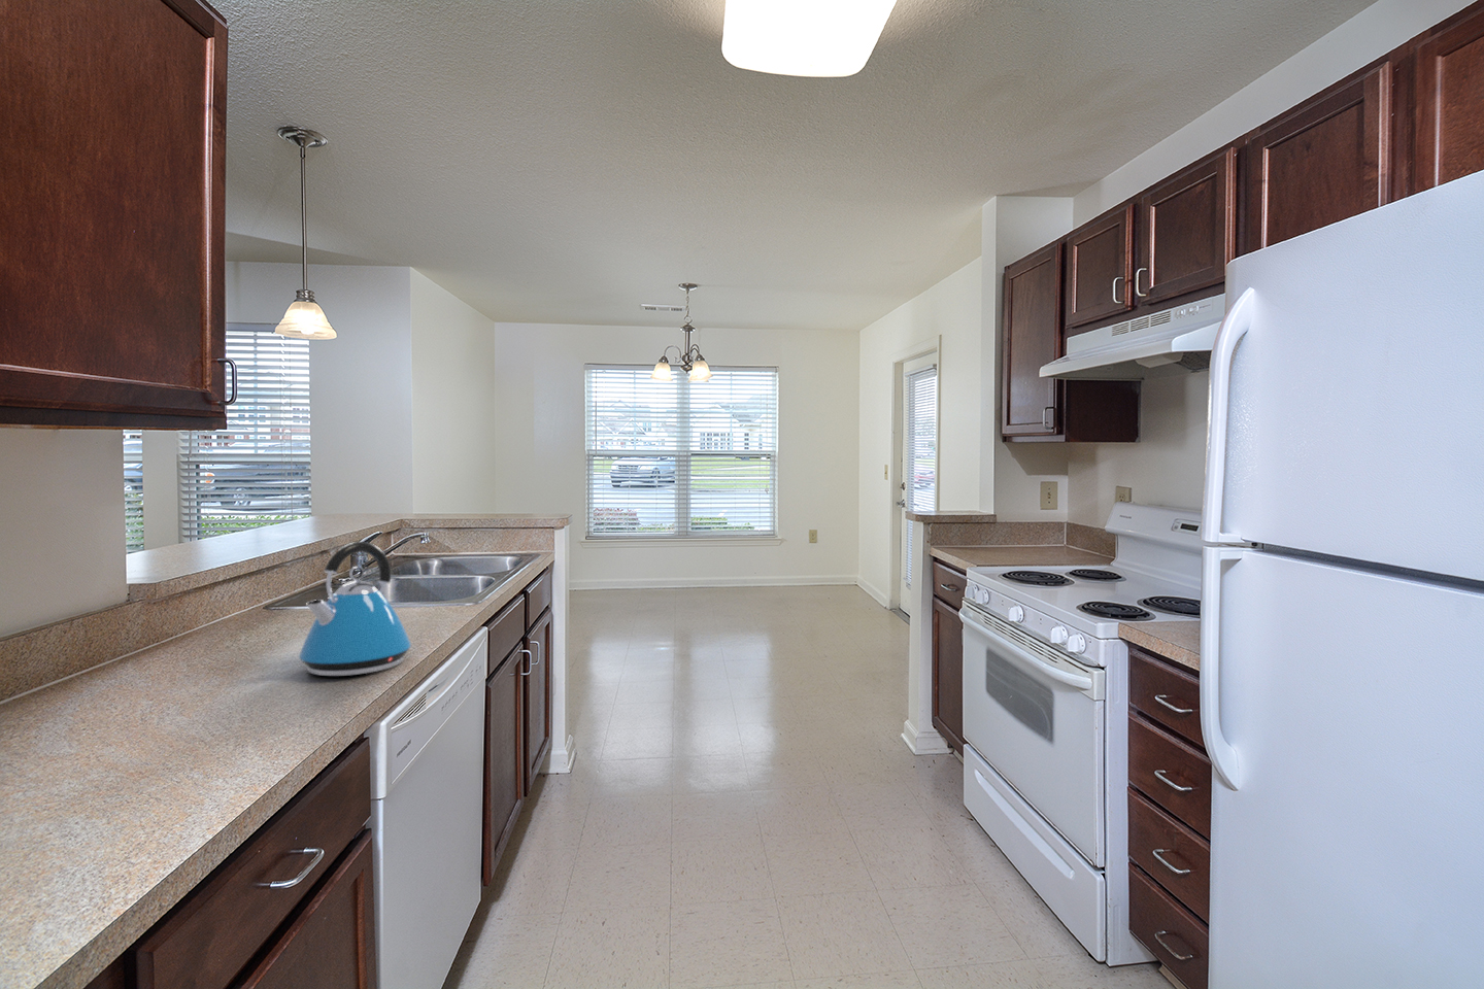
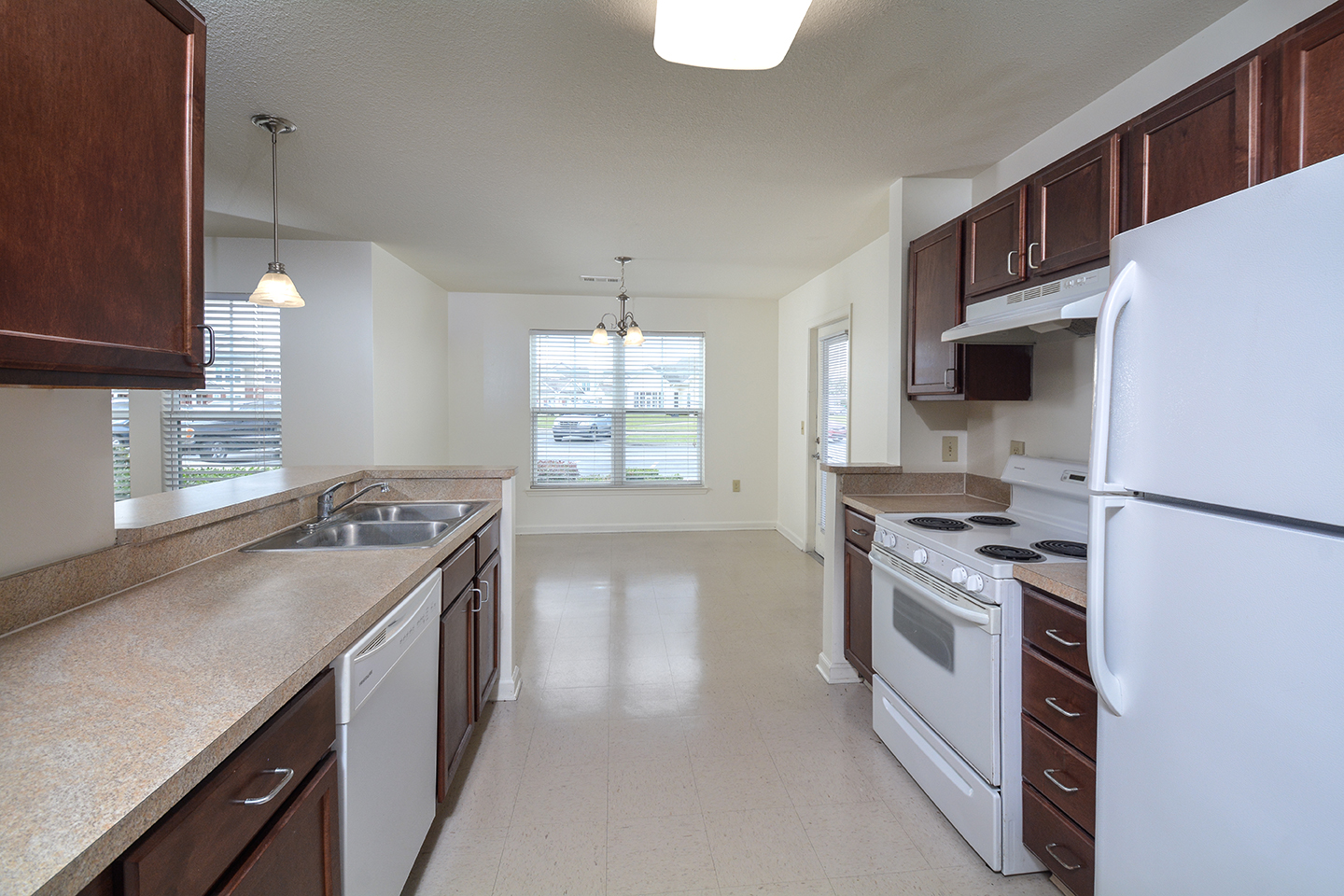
- kettle [298,541,412,677]
